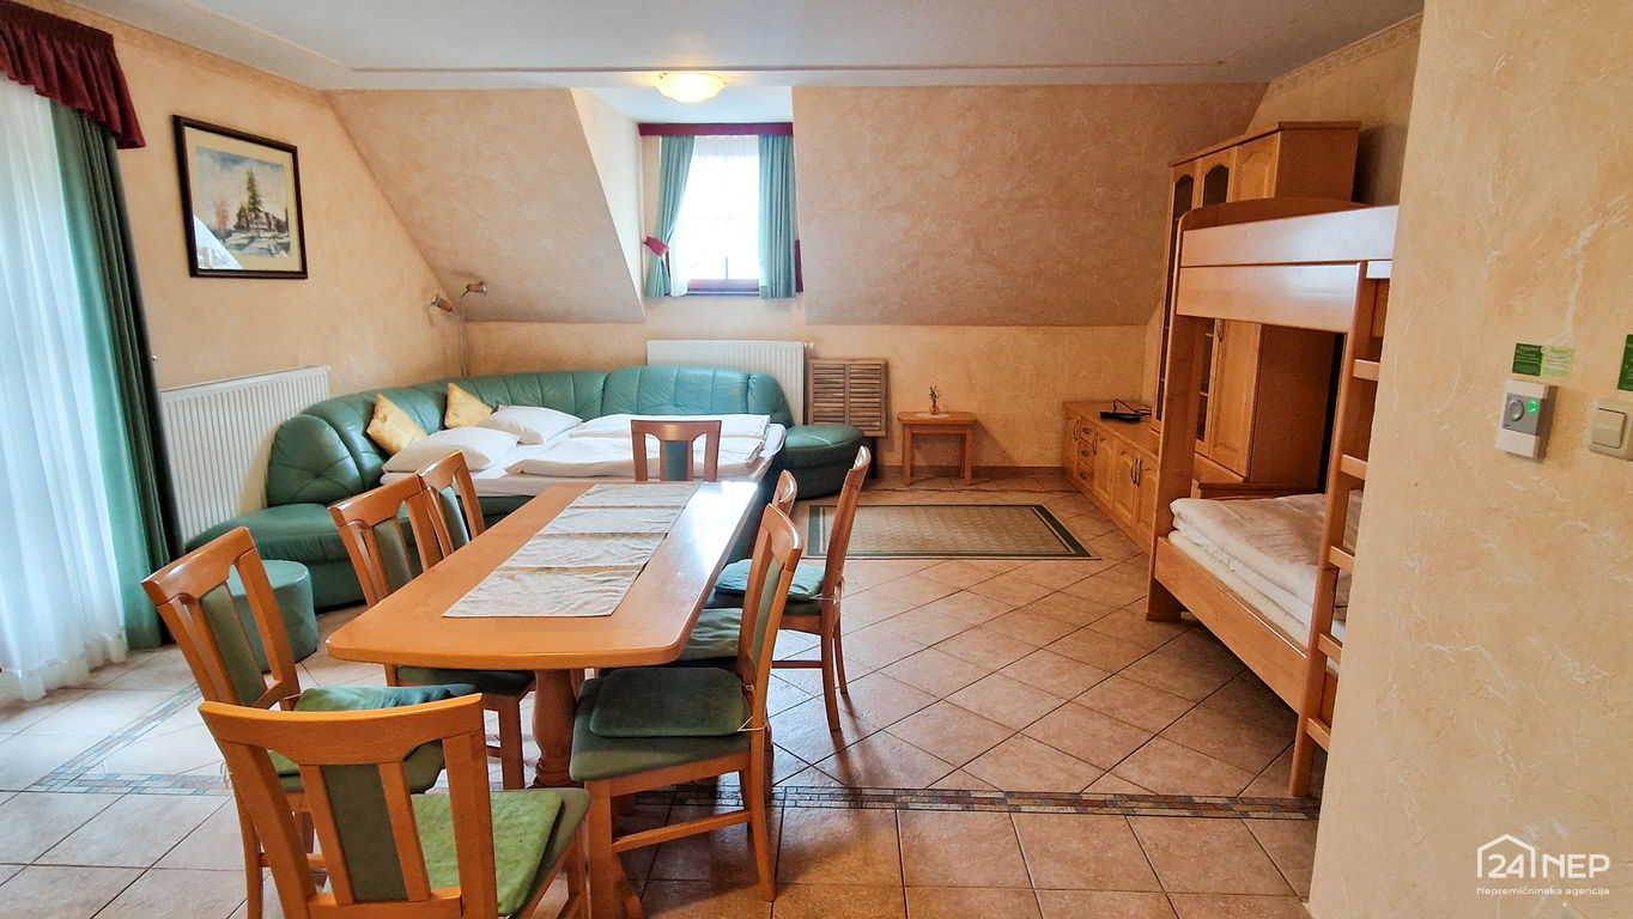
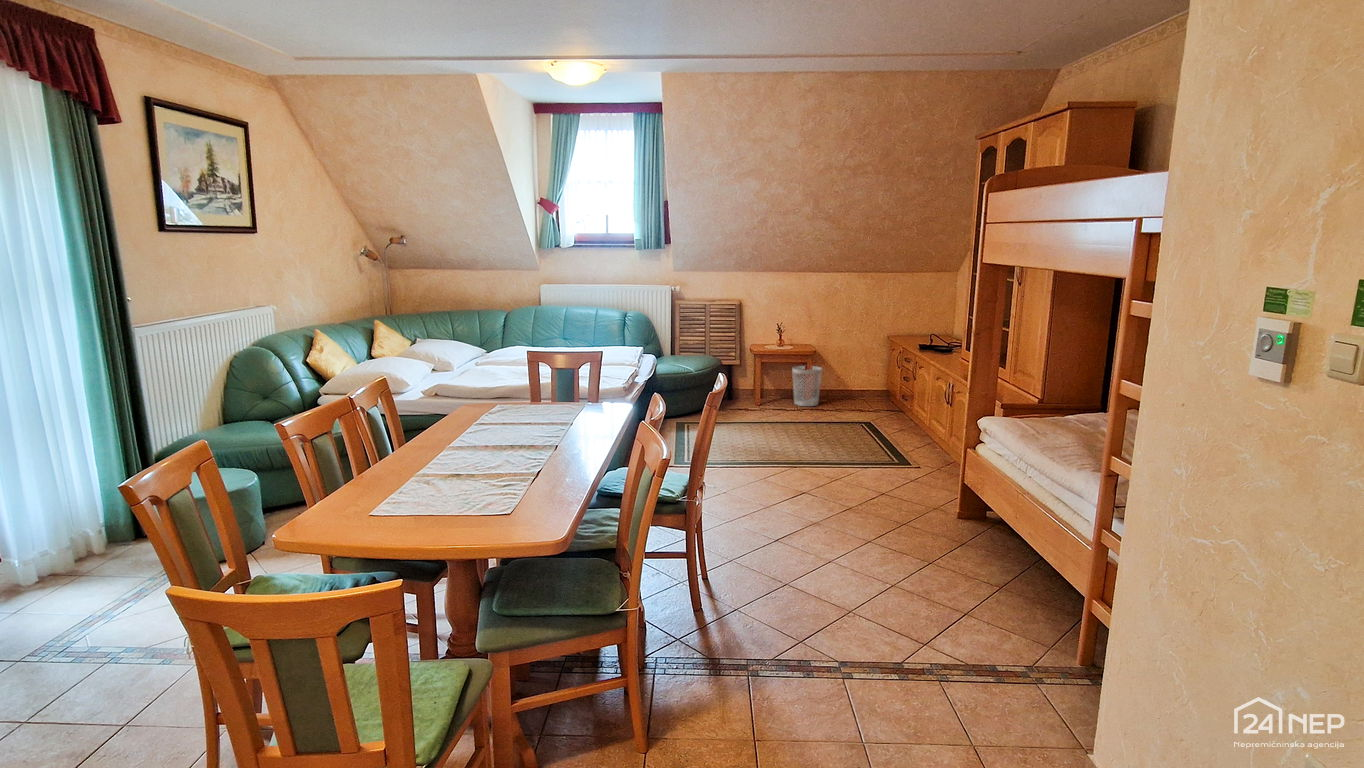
+ wastebasket [791,365,823,407]
